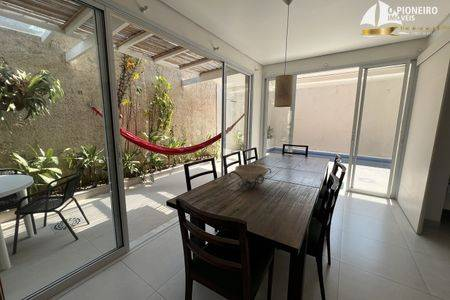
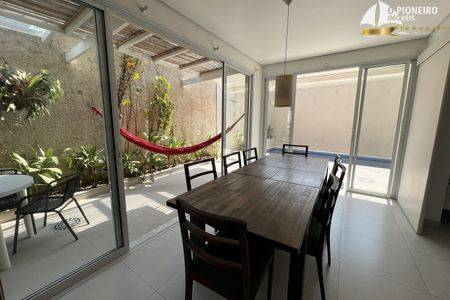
- decorative bowl [228,164,272,192]
